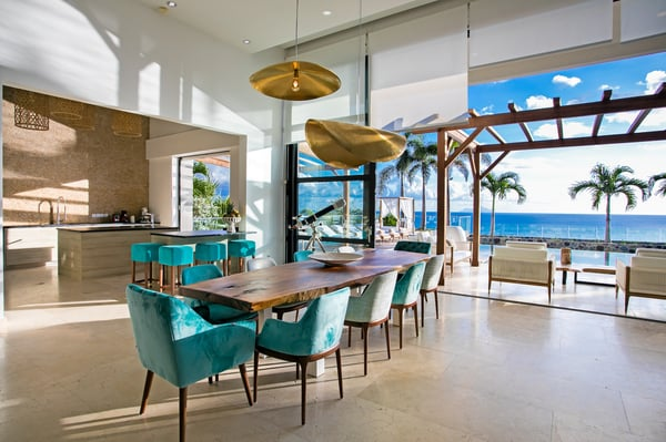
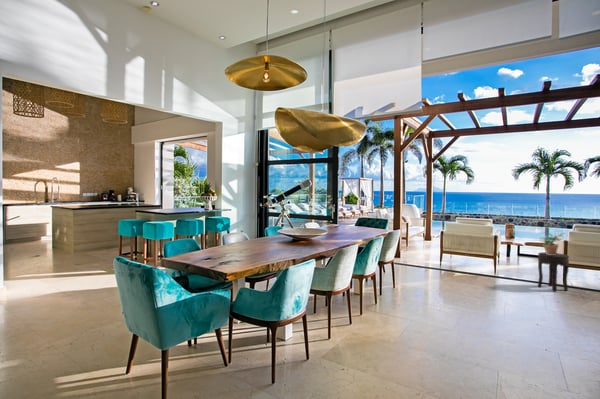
+ potted plant [538,231,567,255]
+ side table [537,251,570,292]
